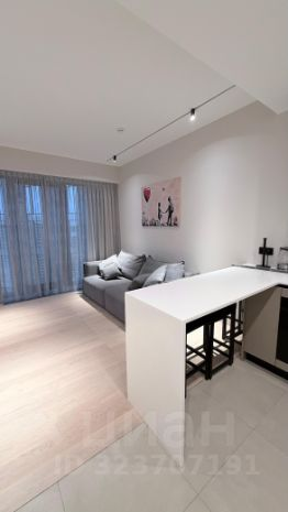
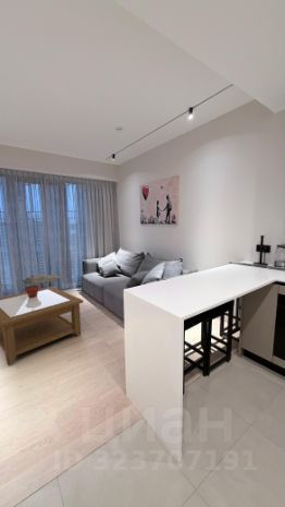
+ potted plant [22,275,41,298]
+ side table [23,274,61,292]
+ coffee table [0,286,84,366]
